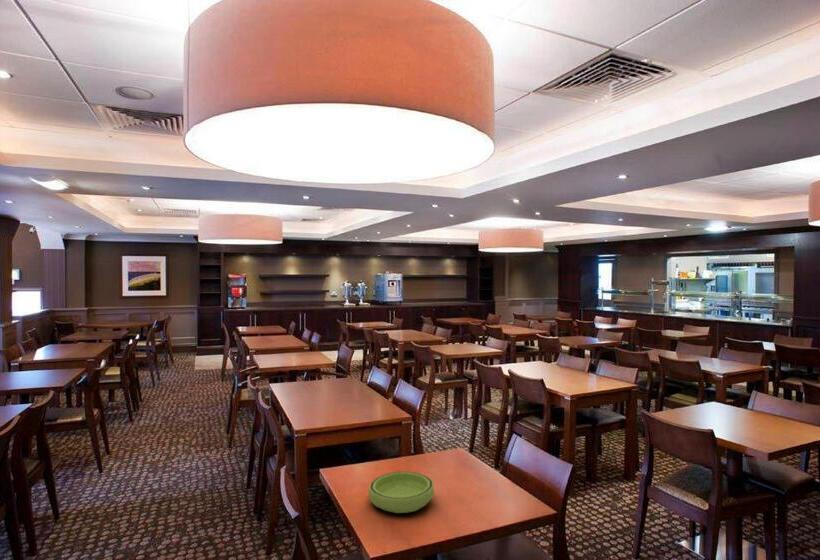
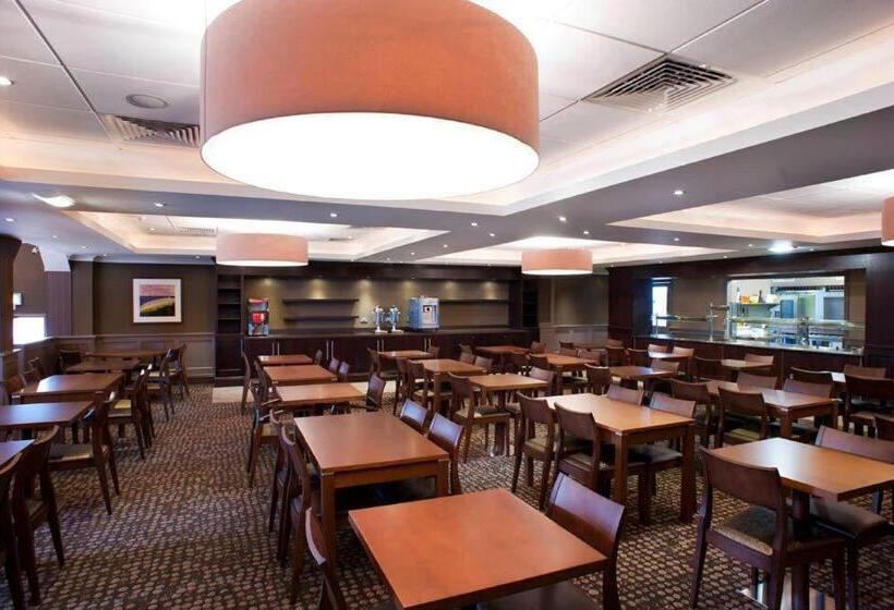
- bowl [368,471,435,514]
